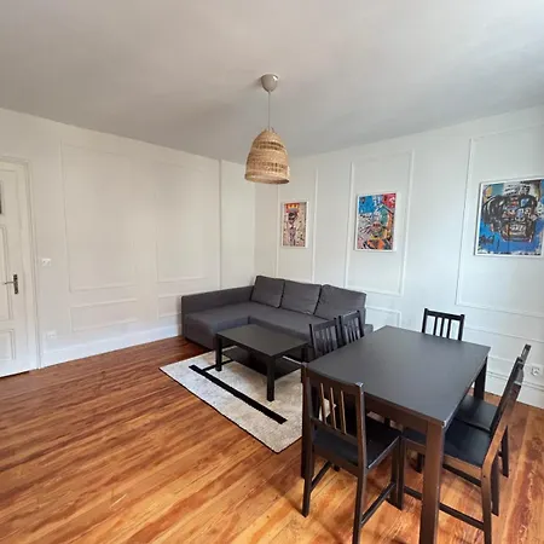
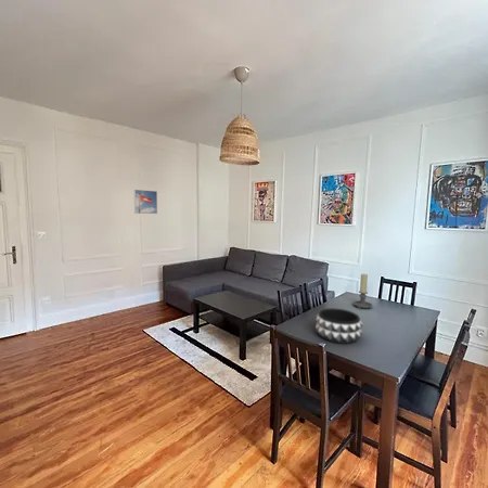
+ decorative bowl [314,307,364,345]
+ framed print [133,189,158,215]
+ candle holder [351,273,373,310]
